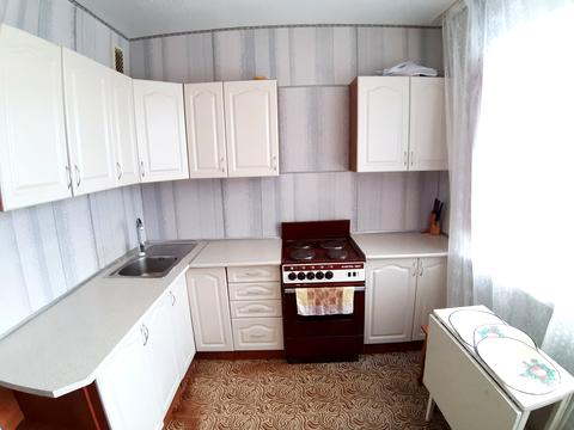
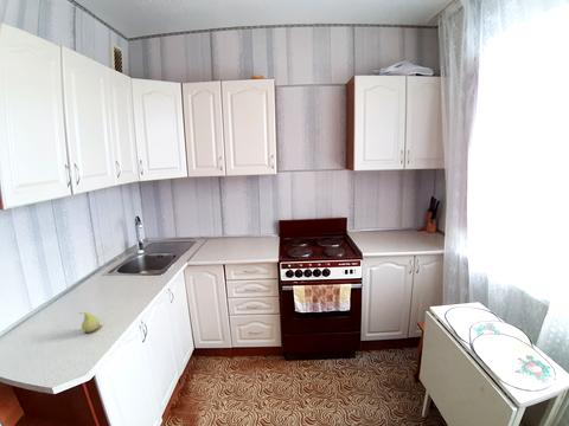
+ fruit [78,311,101,334]
